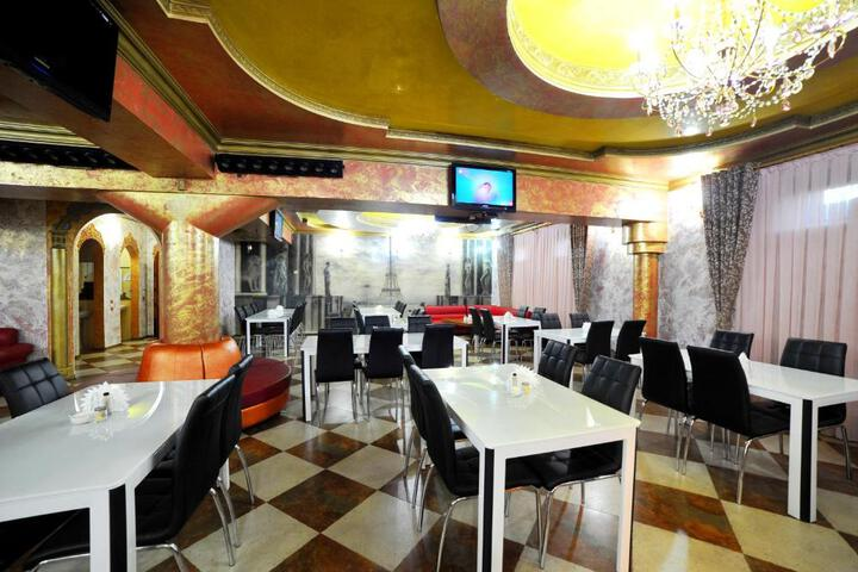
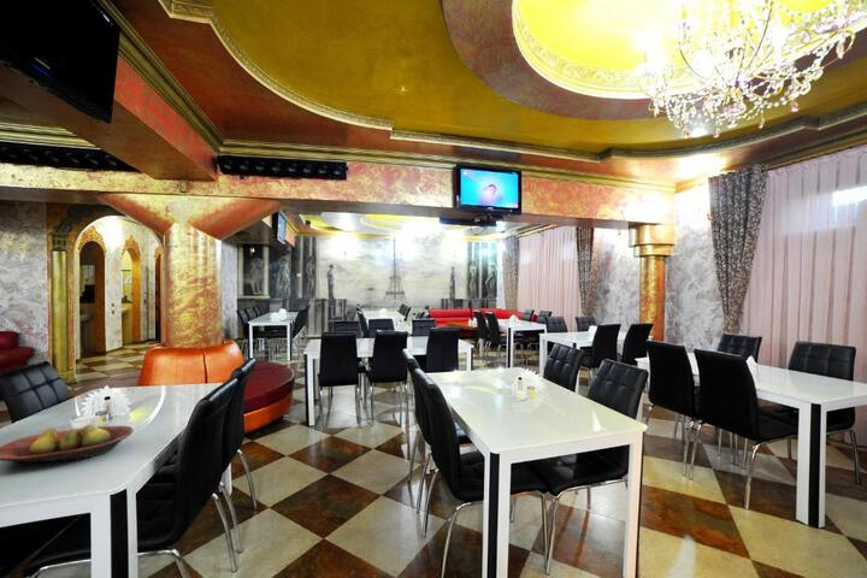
+ fruit bowl [0,423,135,466]
